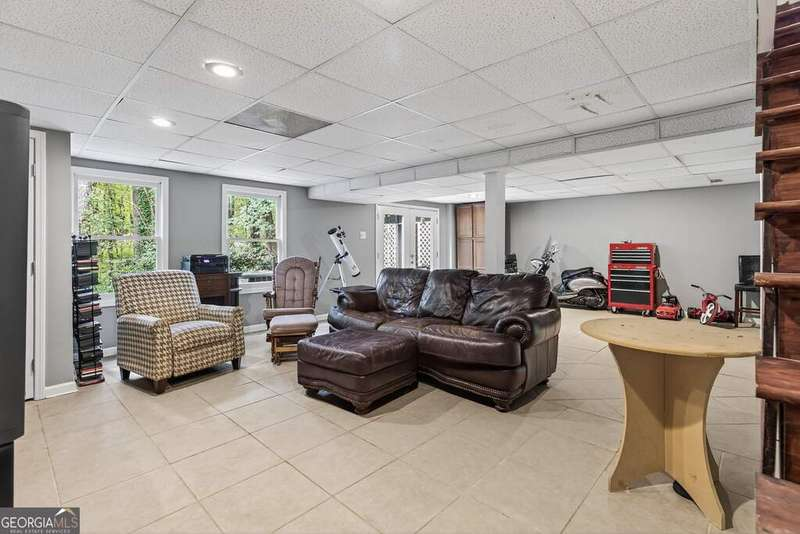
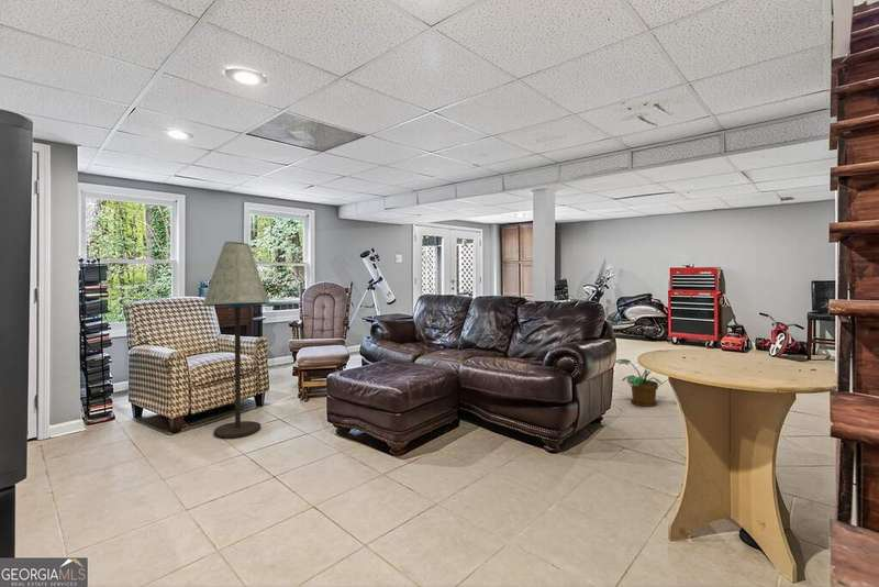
+ potted plant [614,358,664,408]
+ floor lamp [202,241,270,440]
